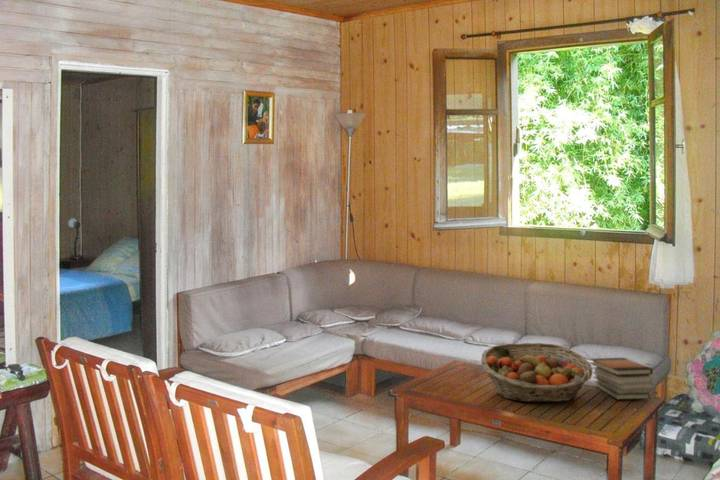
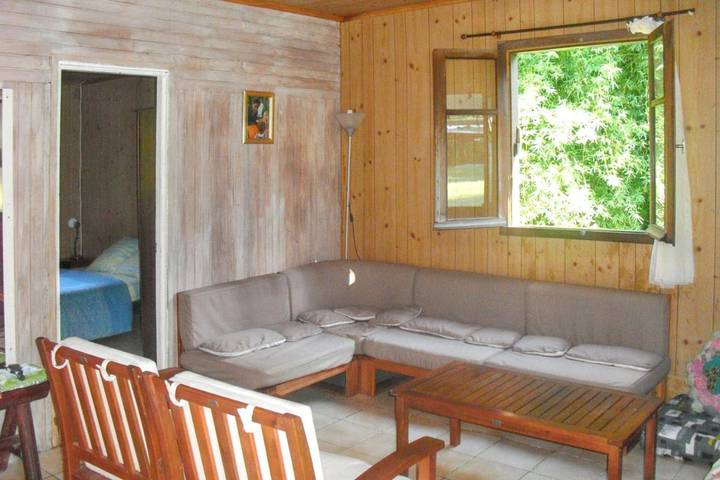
- fruit basket [480,342,593,403]
- book stack [590,357,655,401]
